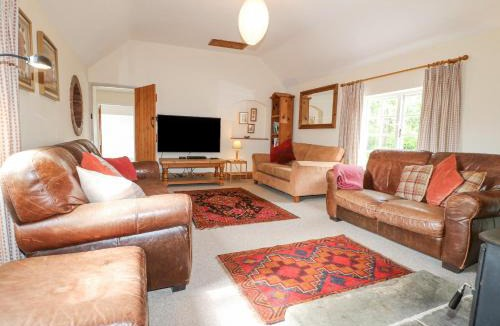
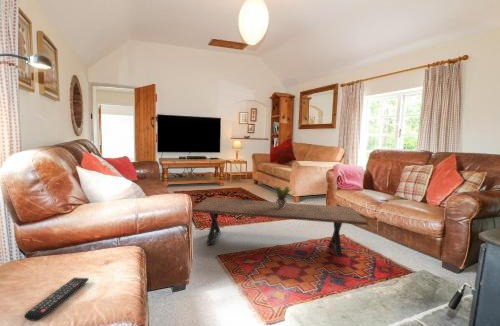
+ coffee table [191,197,370,258]
+ remote control [23,277,90,322]
+ potted plant [267,185,298,209]
